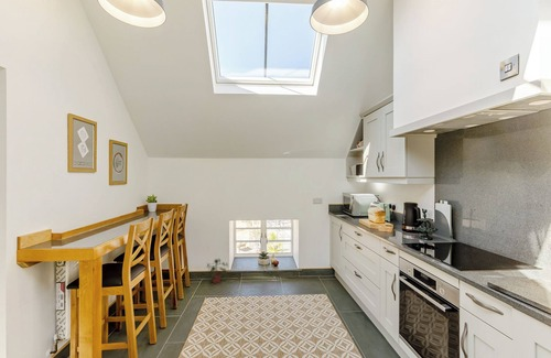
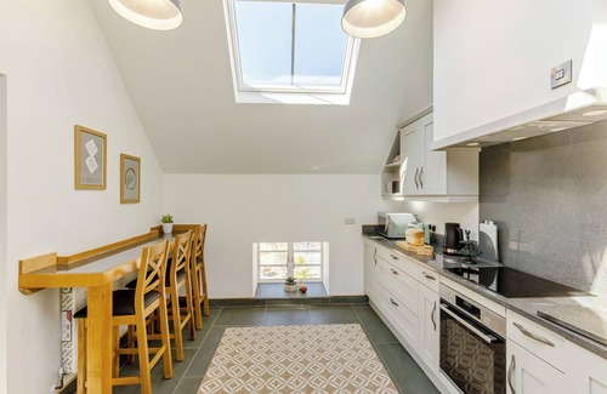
- potted plant [206,258,229,284]
